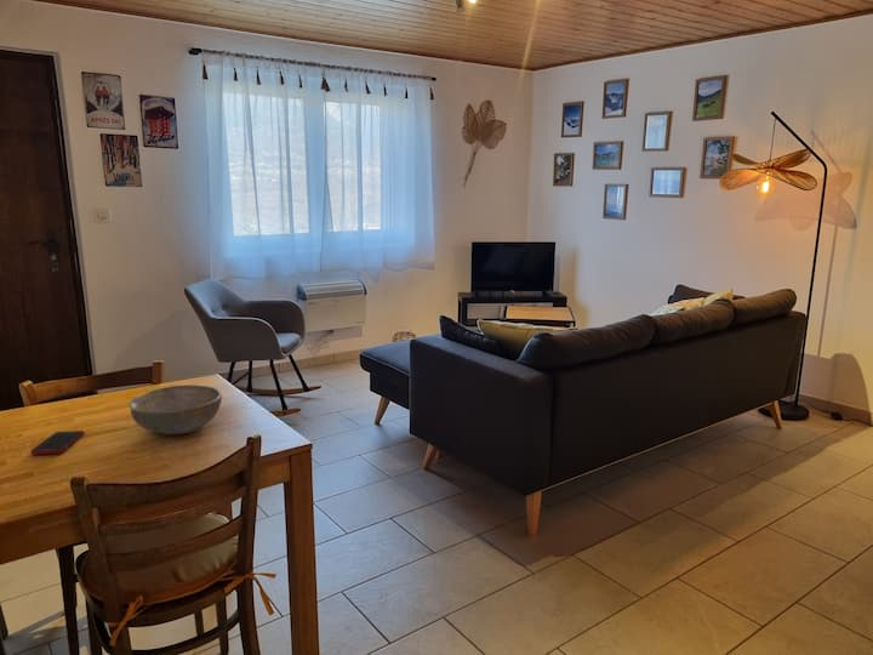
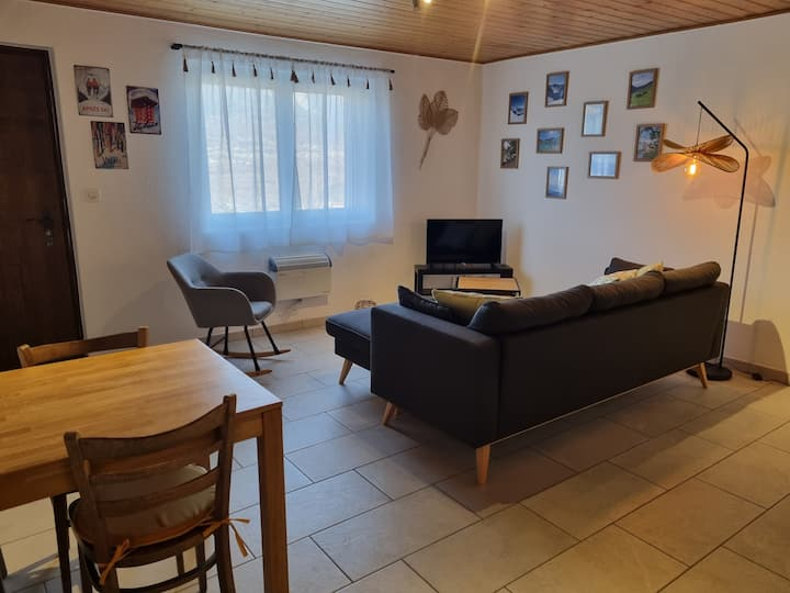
- cell phone [29,429,85,456]
- bowl [130,385,223,435]
